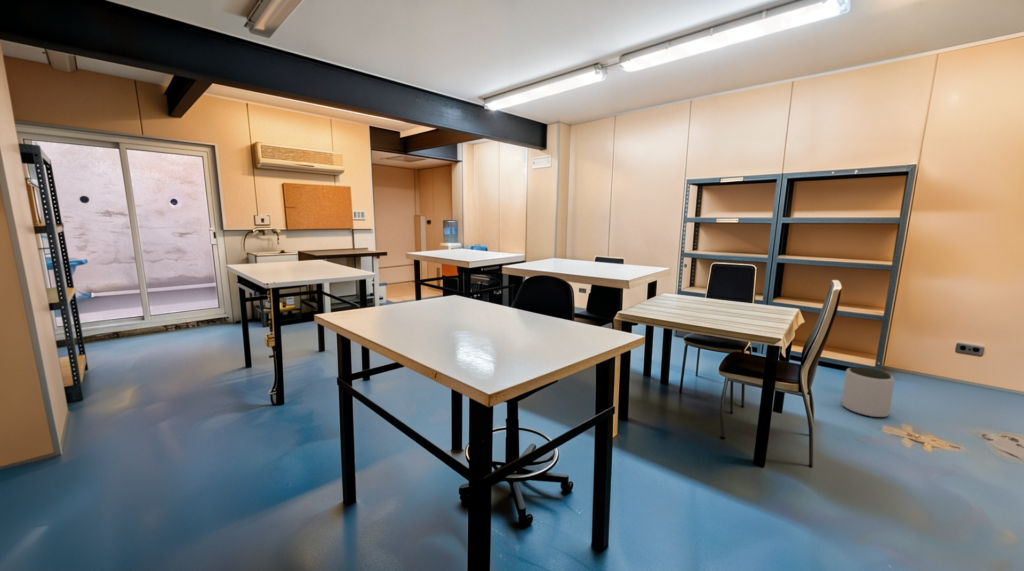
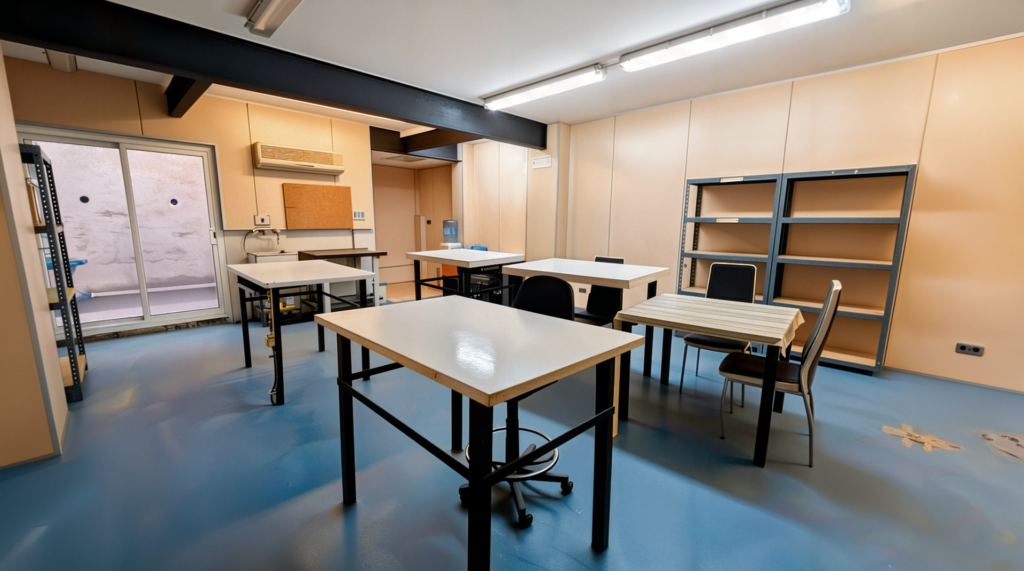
- plant pot [841,366,895,418]
